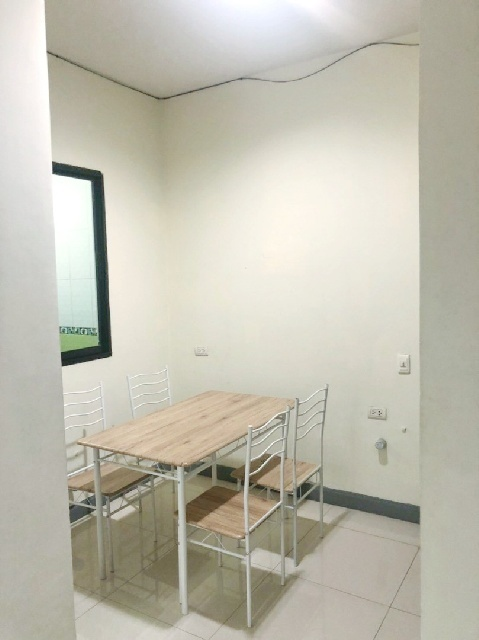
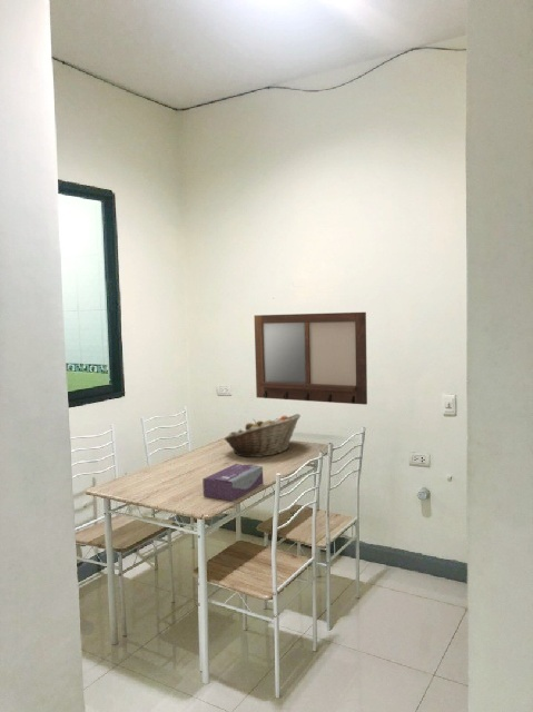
+ tissue box [201,463,264,502]
+ fruit basket [224,413,302,458]
+ writing board [253,312,368,406]
